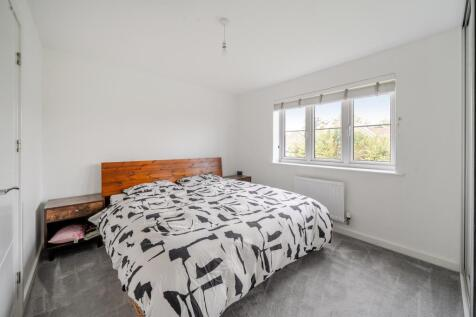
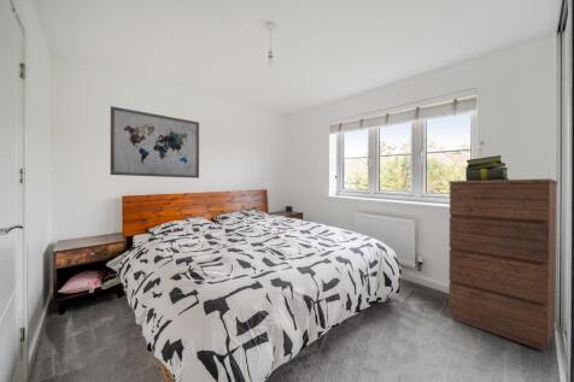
+ dresser [447,177,558,352]
+ wall art [110,105,200,180]
+ stack of books [463,154,510,181]
